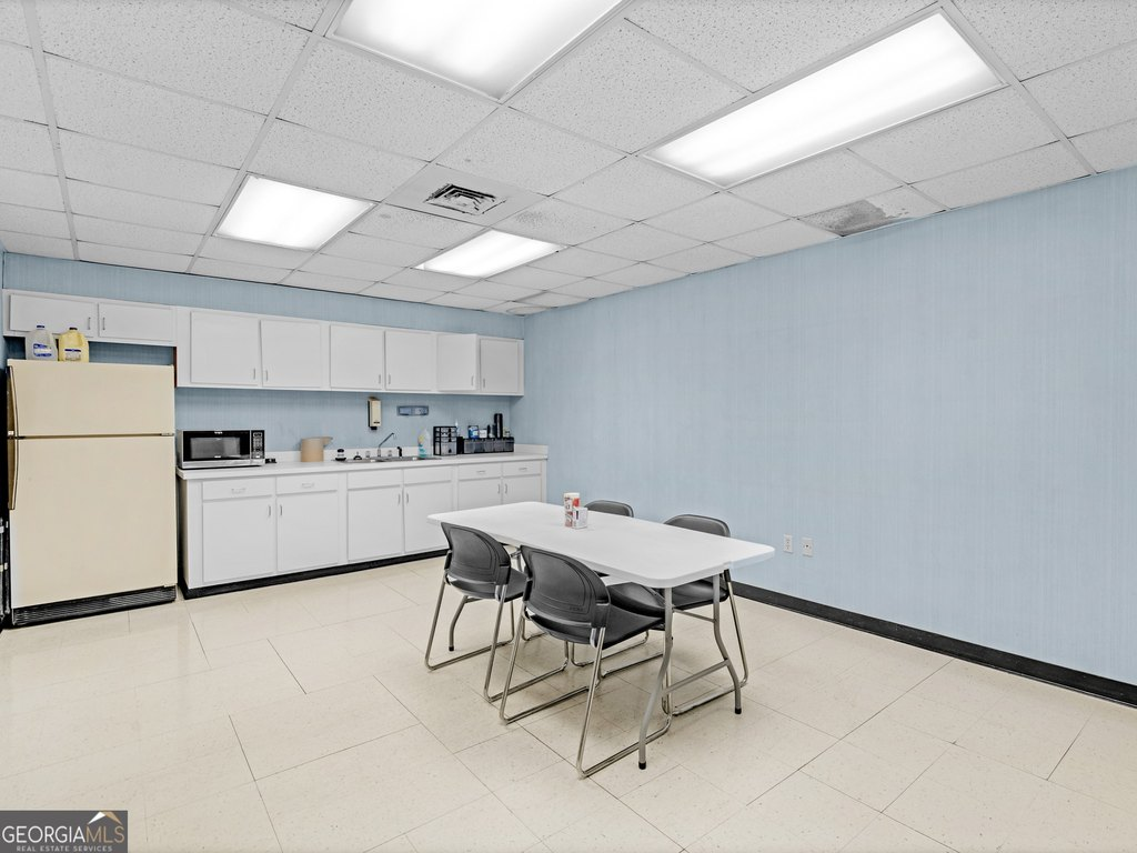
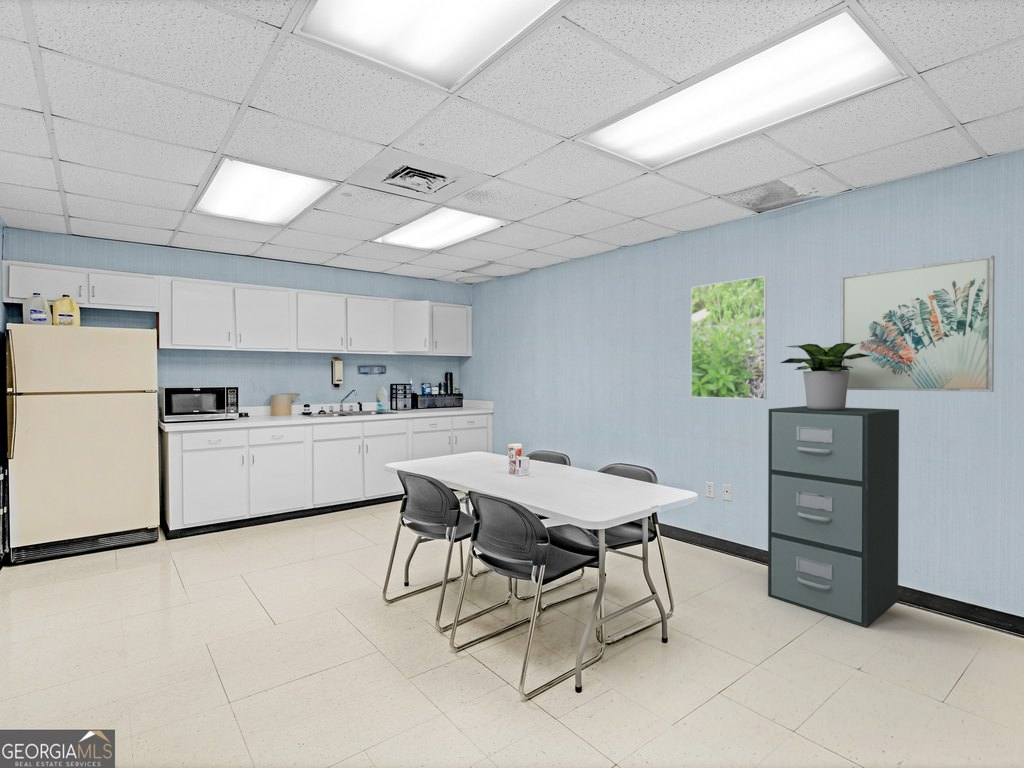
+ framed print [690,275,768,400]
+ wall art [839,254,996,393]
+ filing cabinet [767,405,900,628]
+ potted plant [779,343,870,411]
